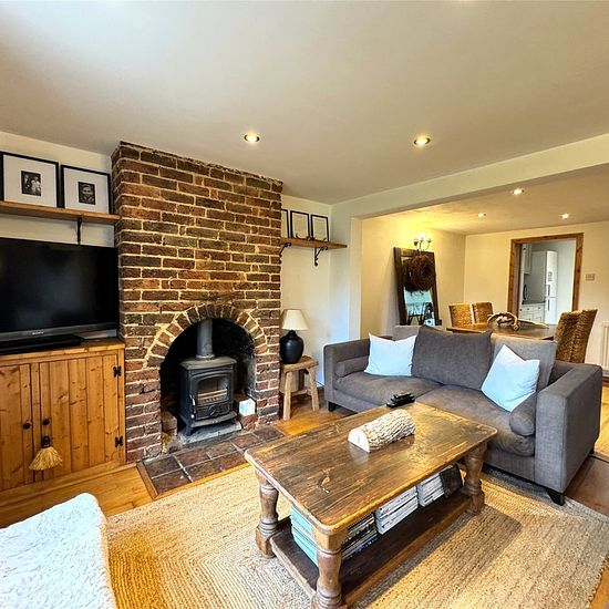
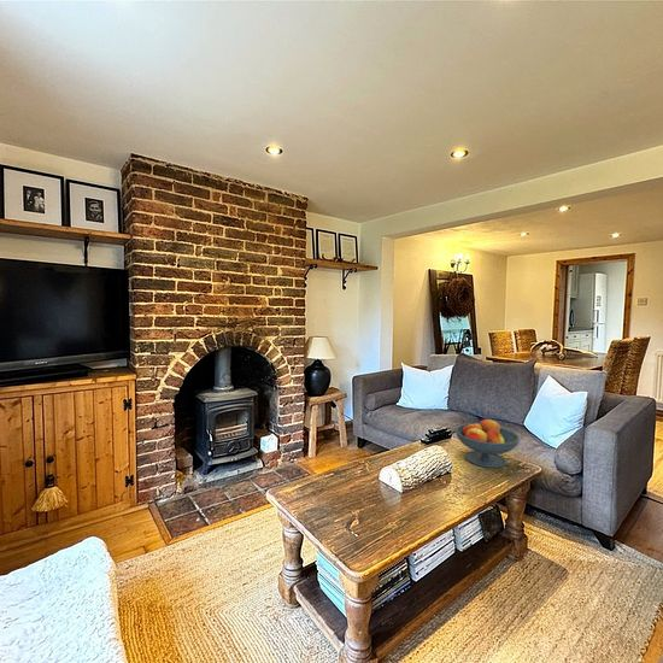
+ fruit bowl [454,418,521,469]
